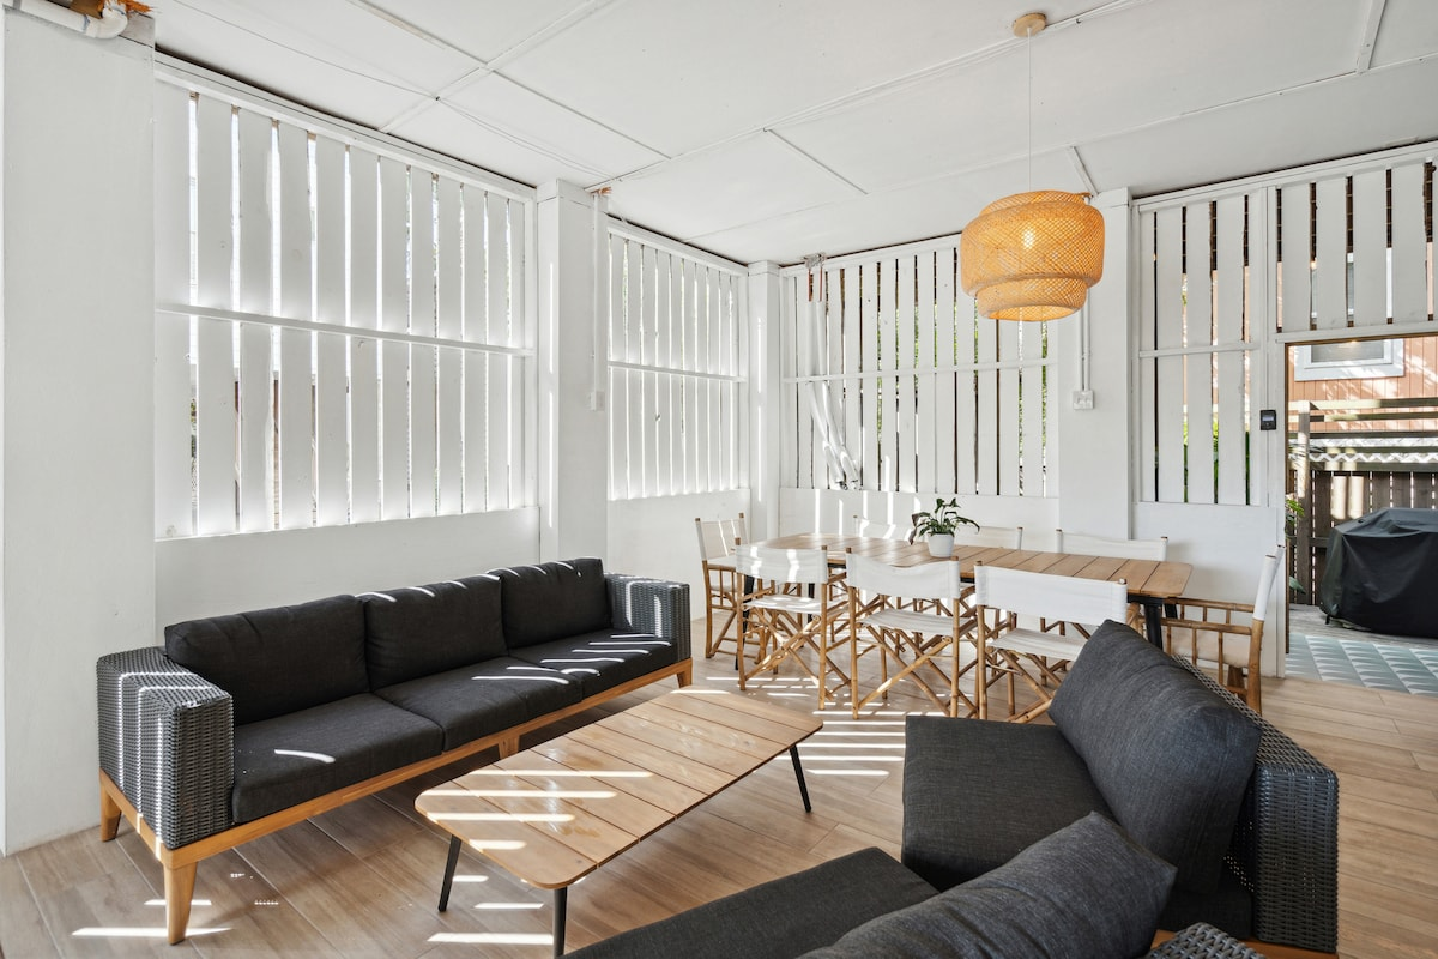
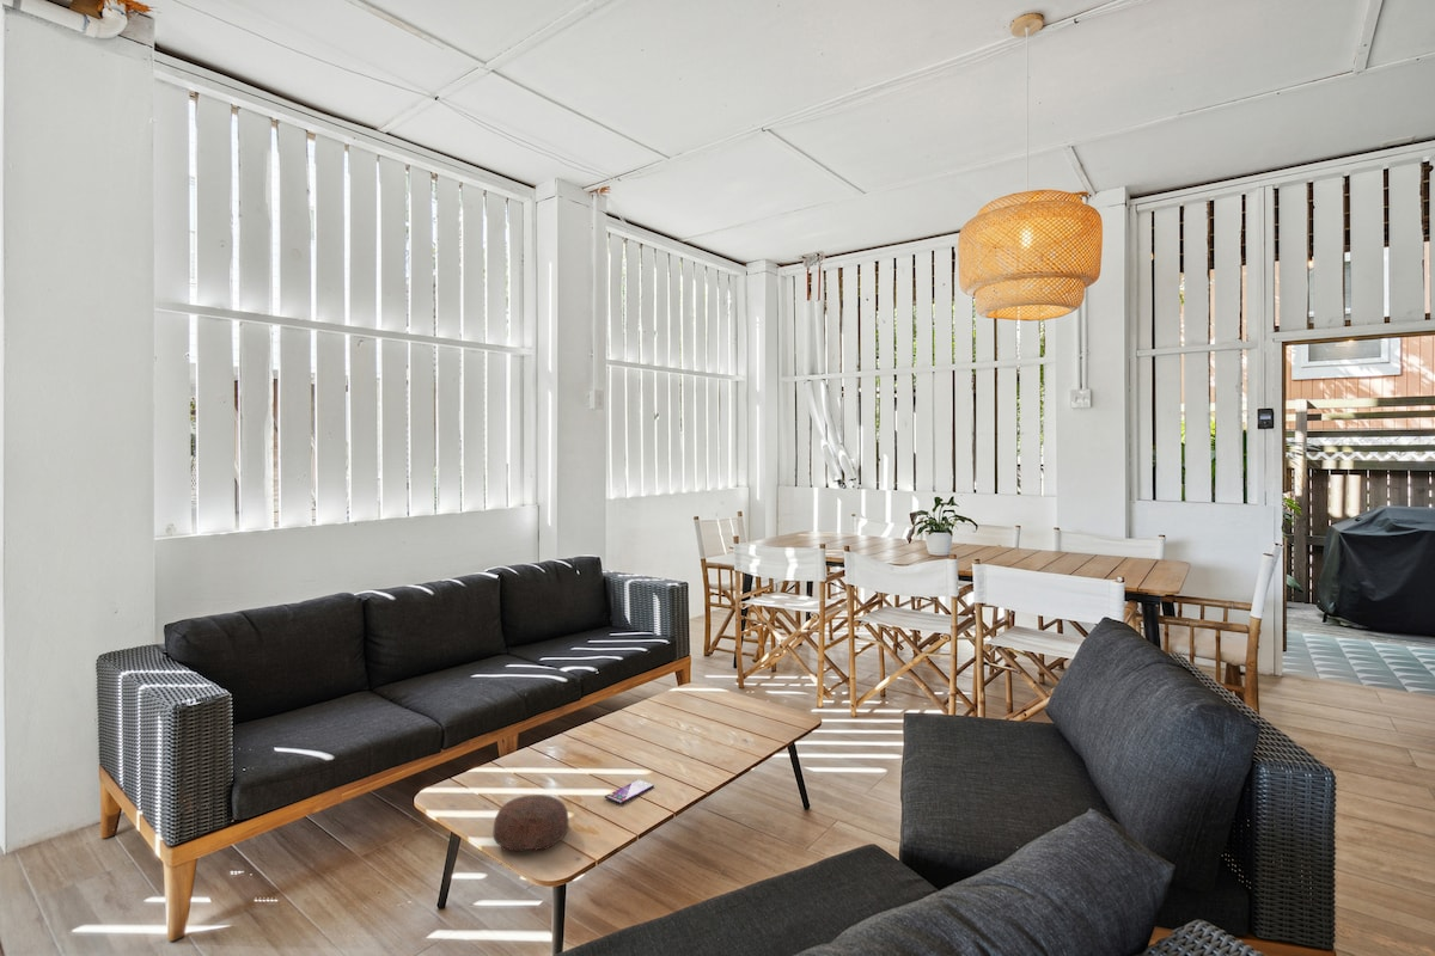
+ smartphone [604,779,655,804]
+ decorative bowl [491,793,569,853]
